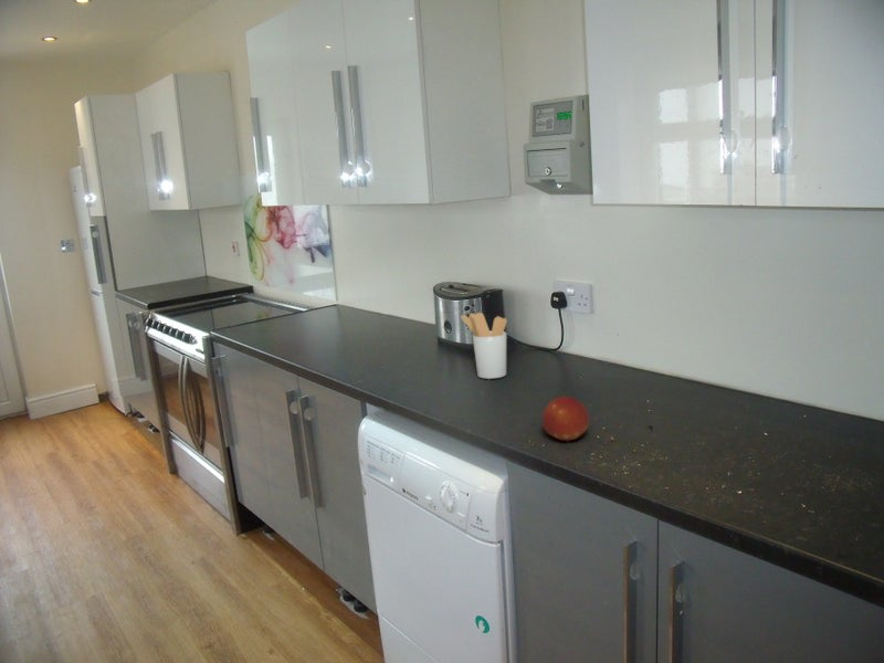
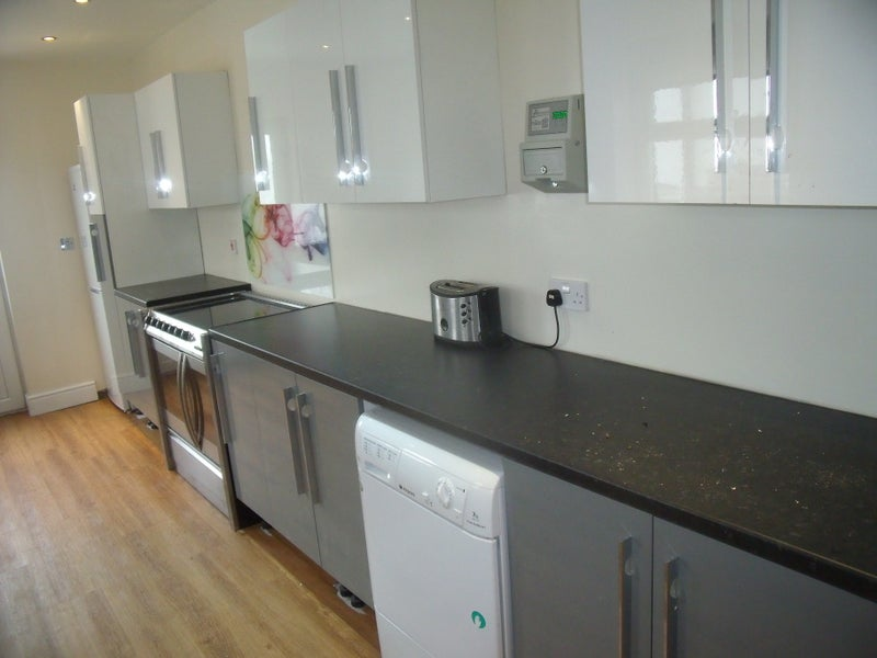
- utensil holder [460,312,508,380]
- fruit [541,396,590,443]
